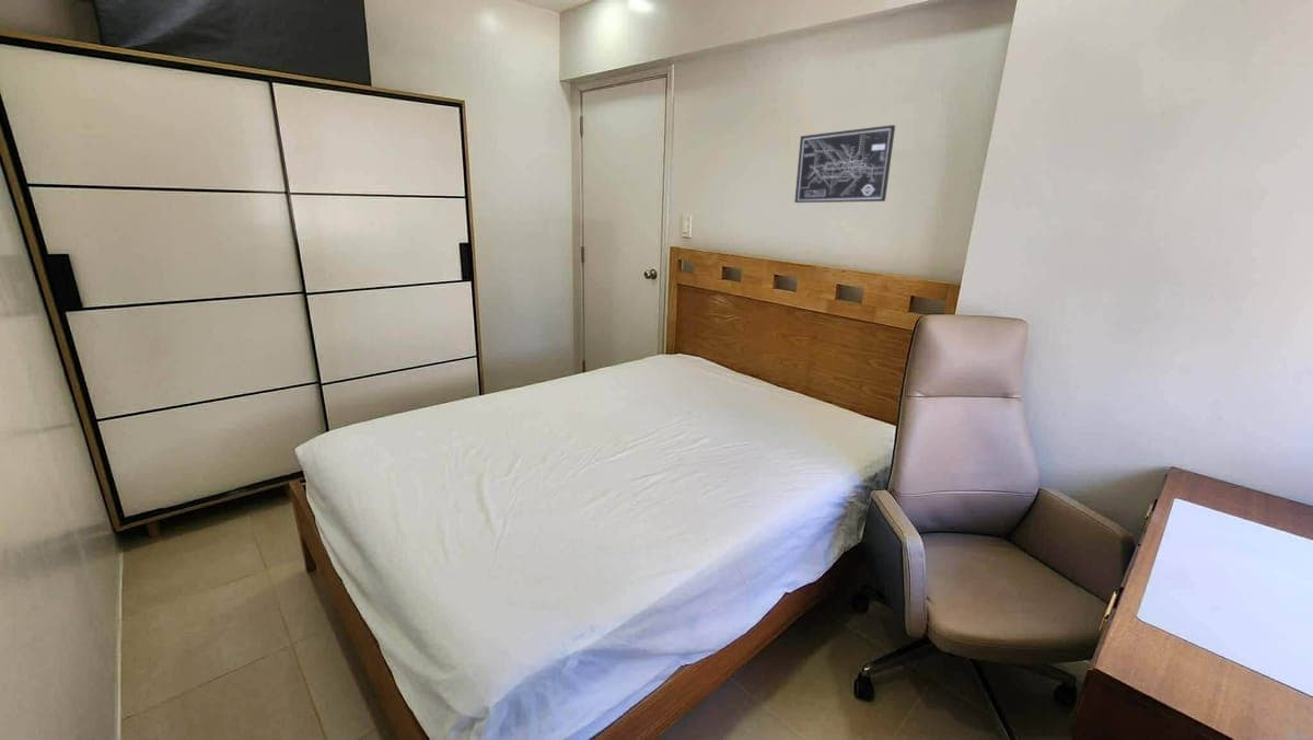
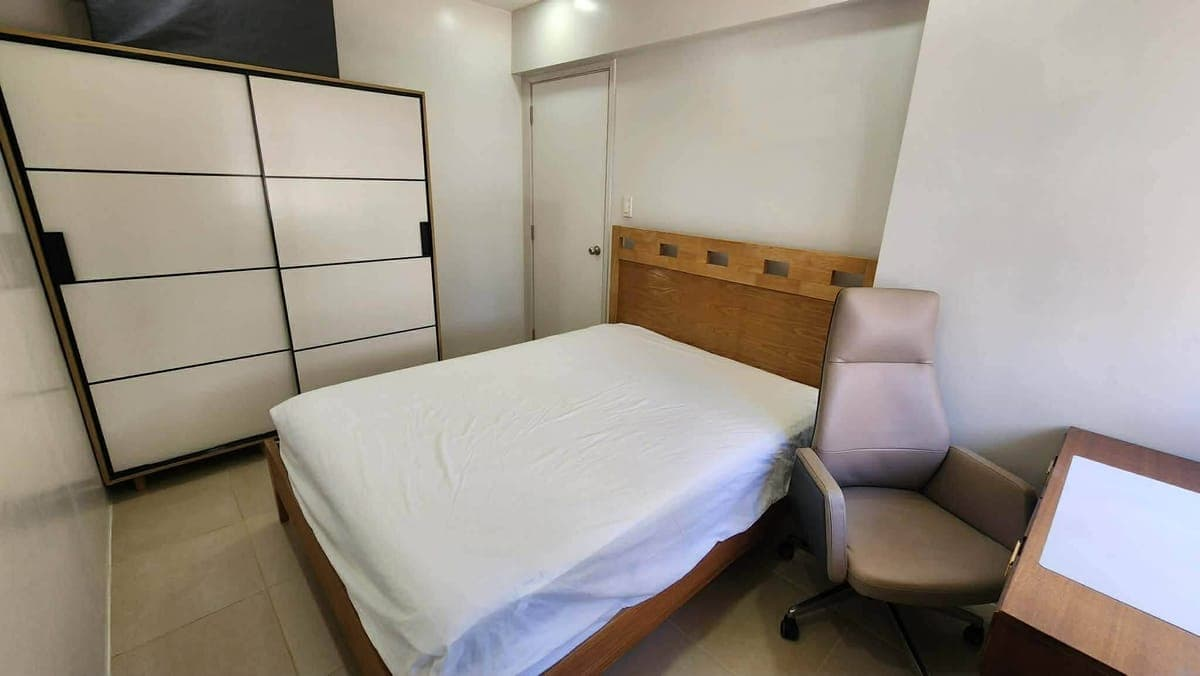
- wall art [793,124,896,204]
